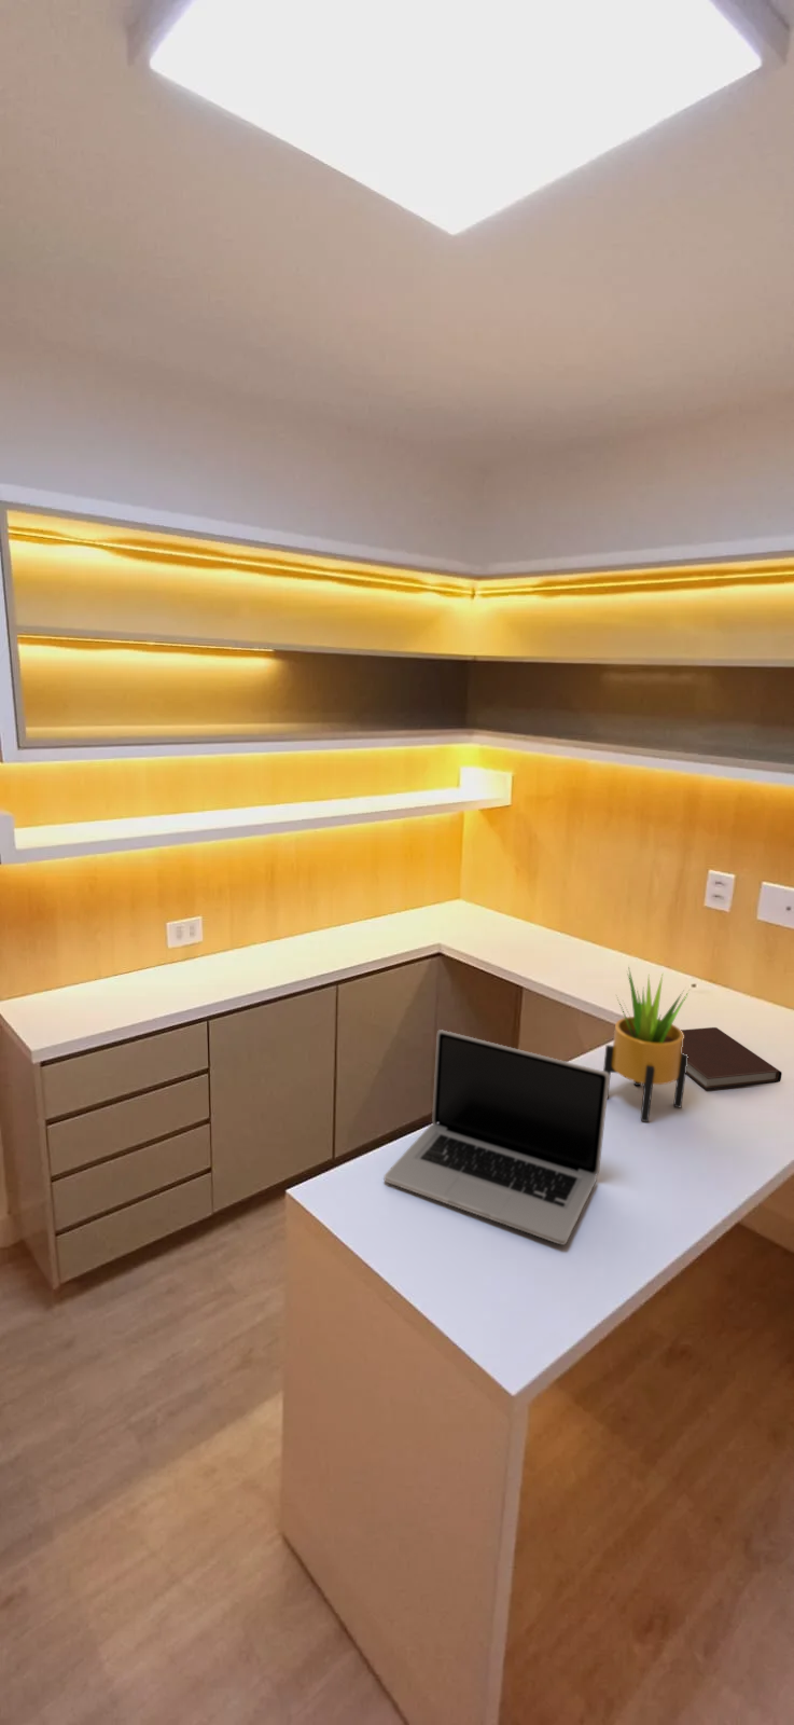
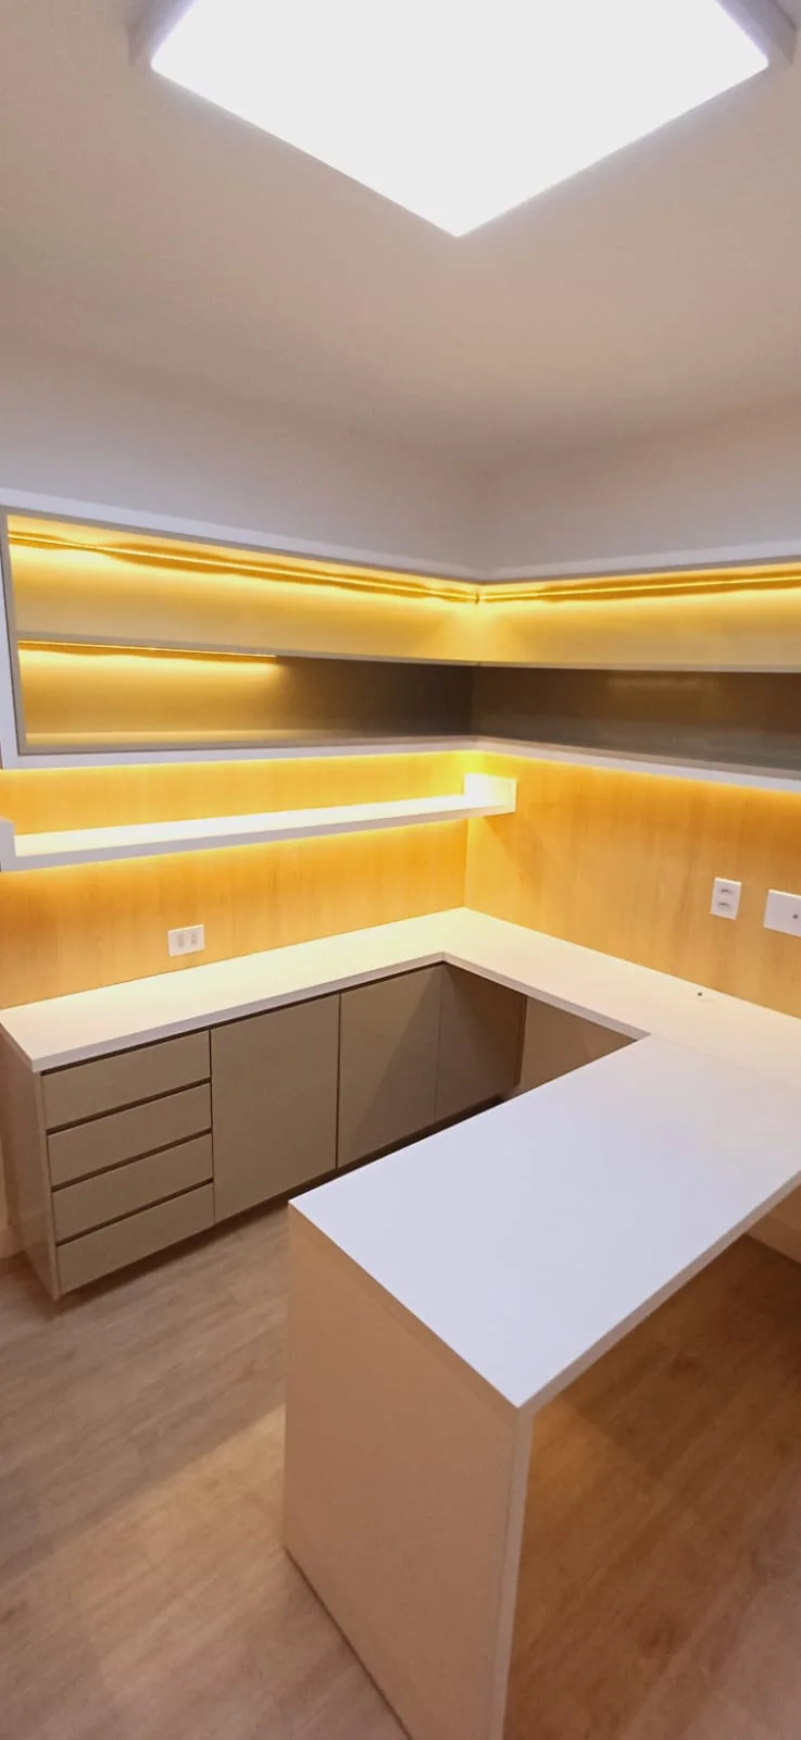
- laptop [384,1029,610,1246]
- notebook [681,1026,783,1091]
- potted plant [603,964,691,1123]
